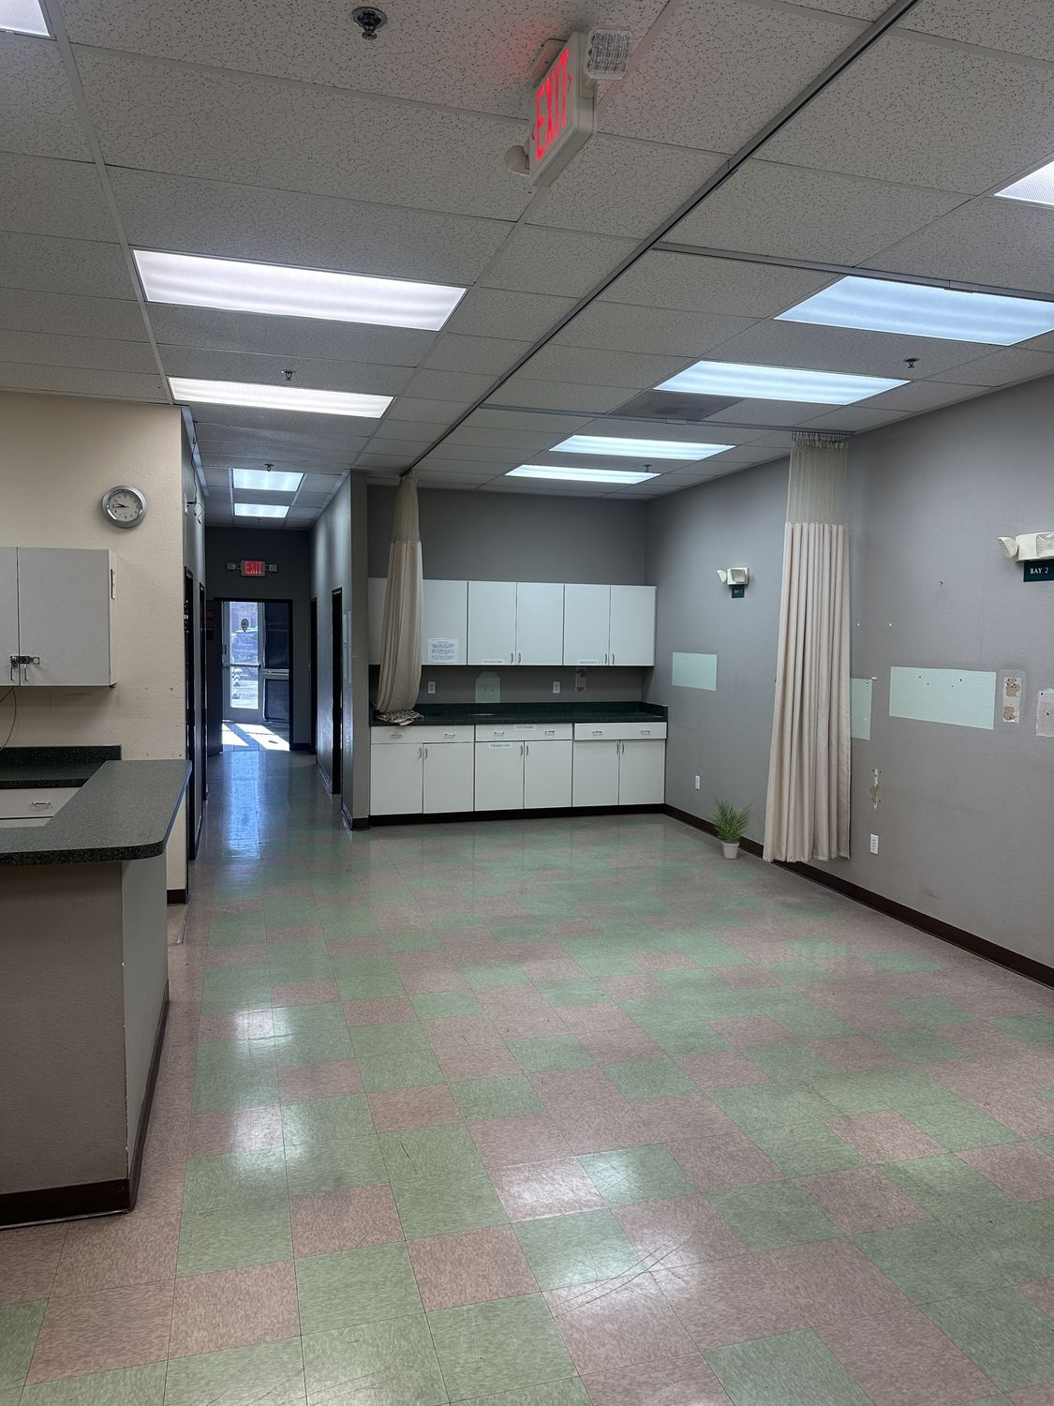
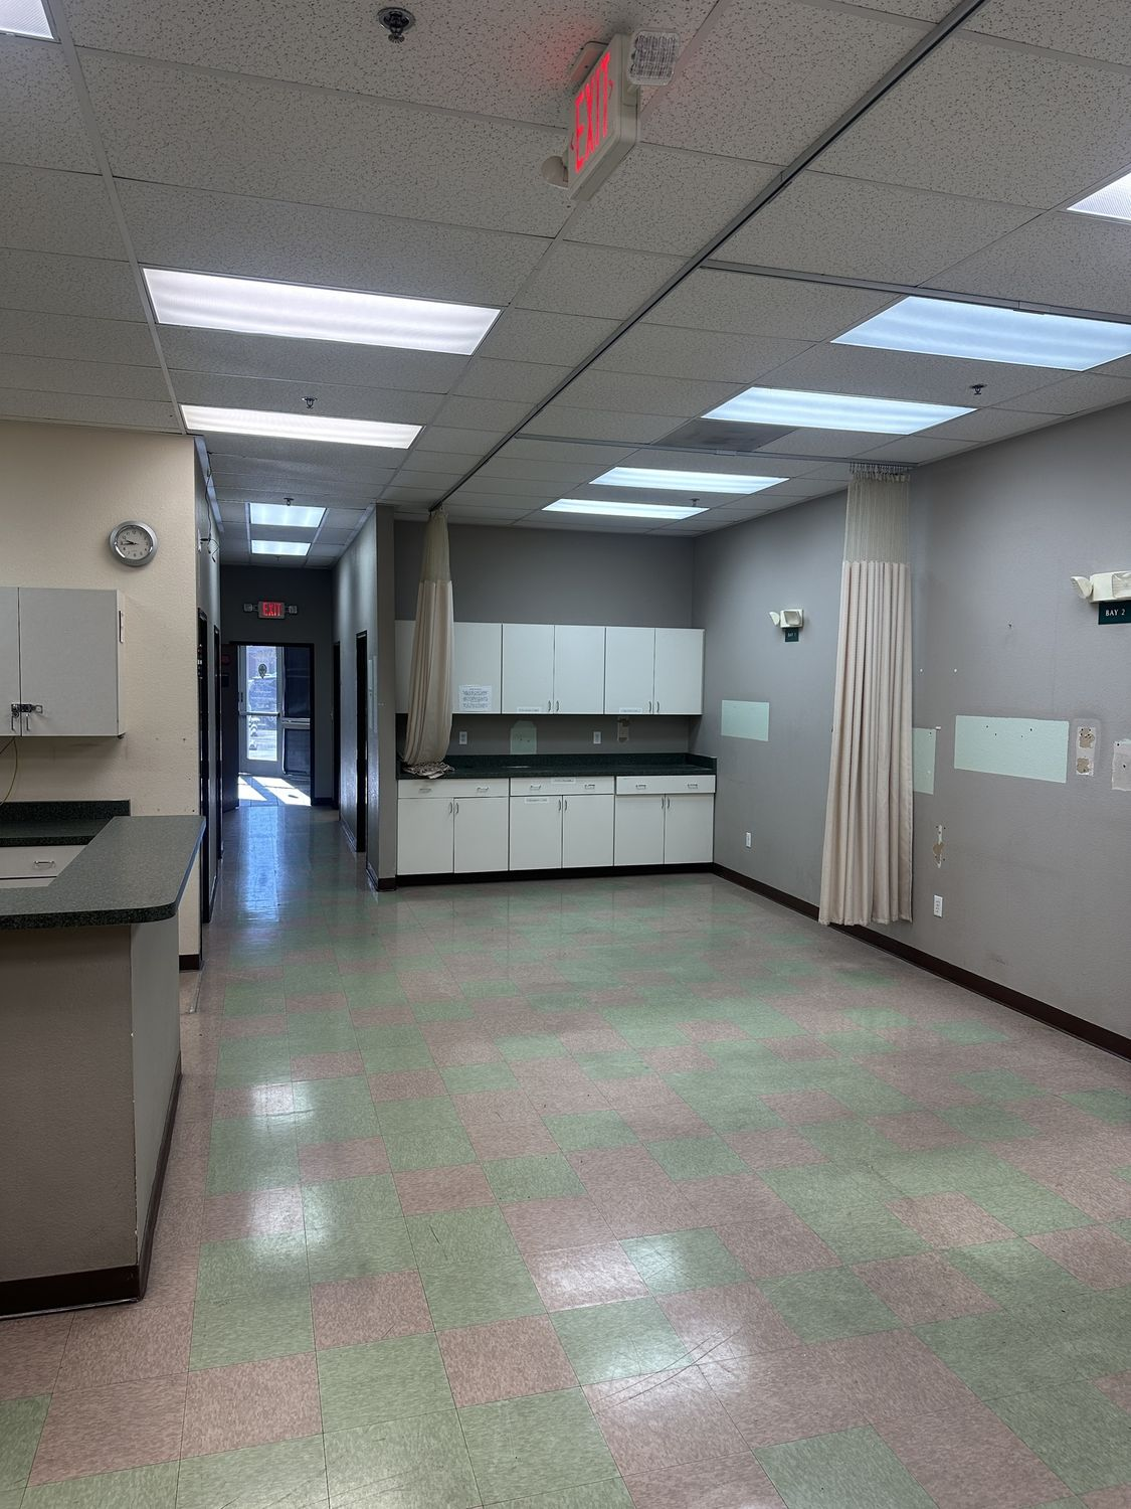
- potted plant [703,795,755,859]
